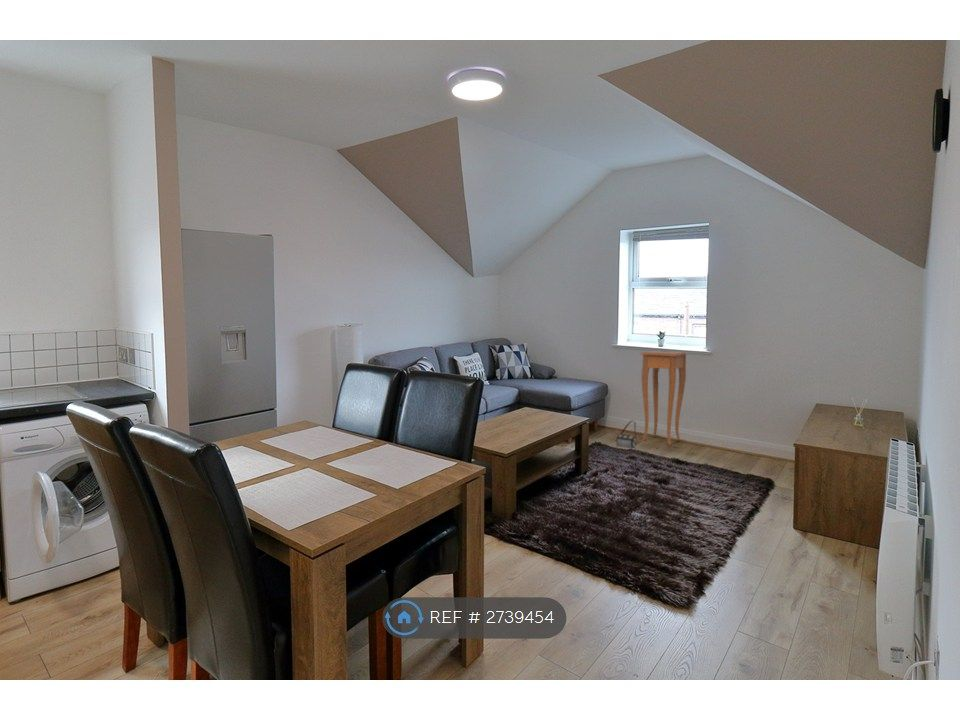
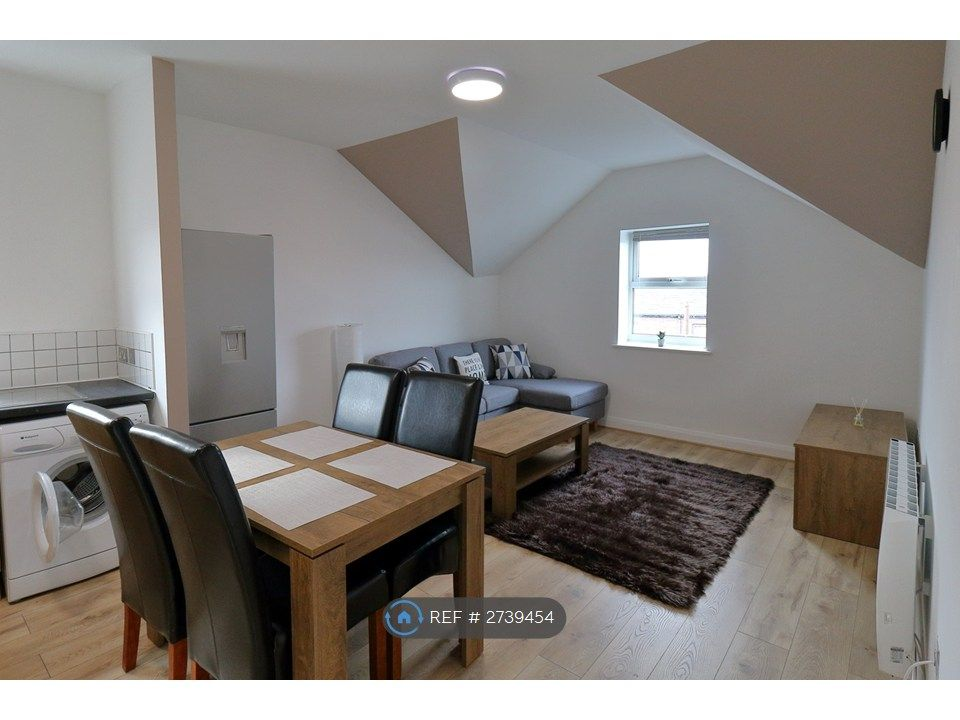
- bag [615,420,638,471]
- side table [640,350,687,446]
